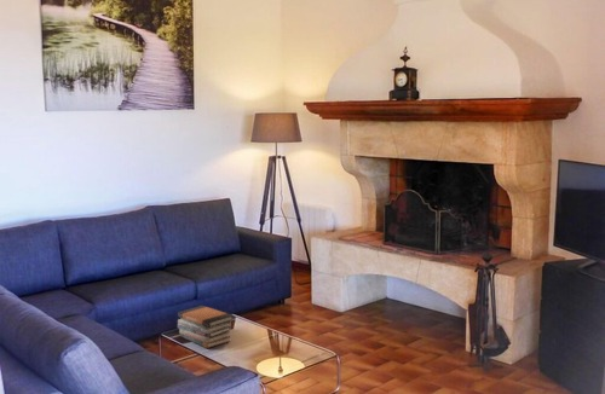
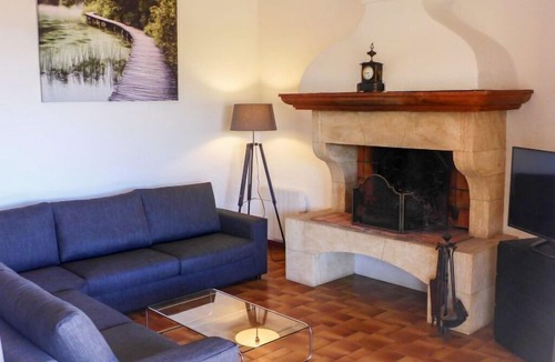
- book stack [177,305,235,349]
